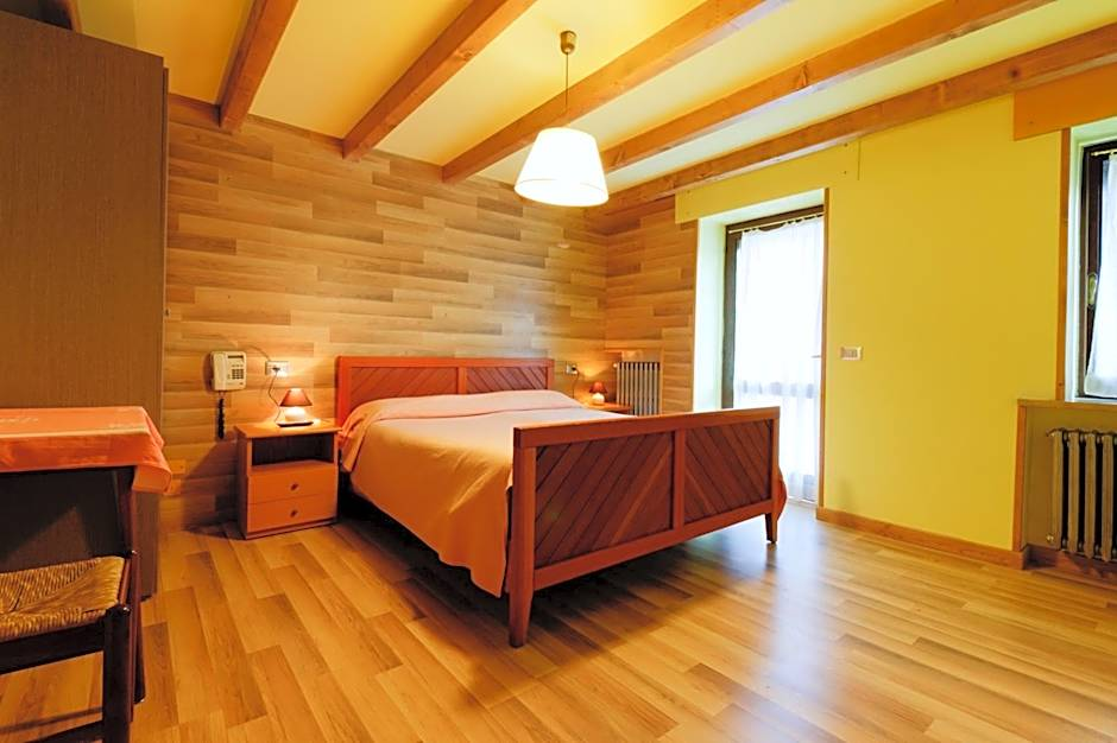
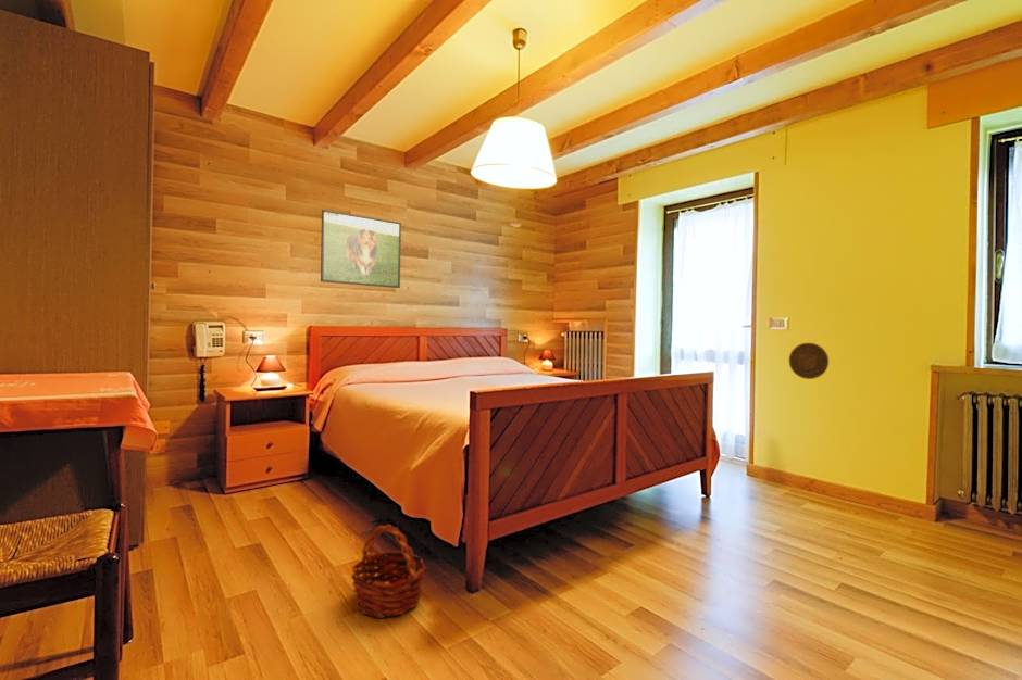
+ basket [350,524,427,619]
+ decorative plate [788,342,830,380]
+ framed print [320,209,402,289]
